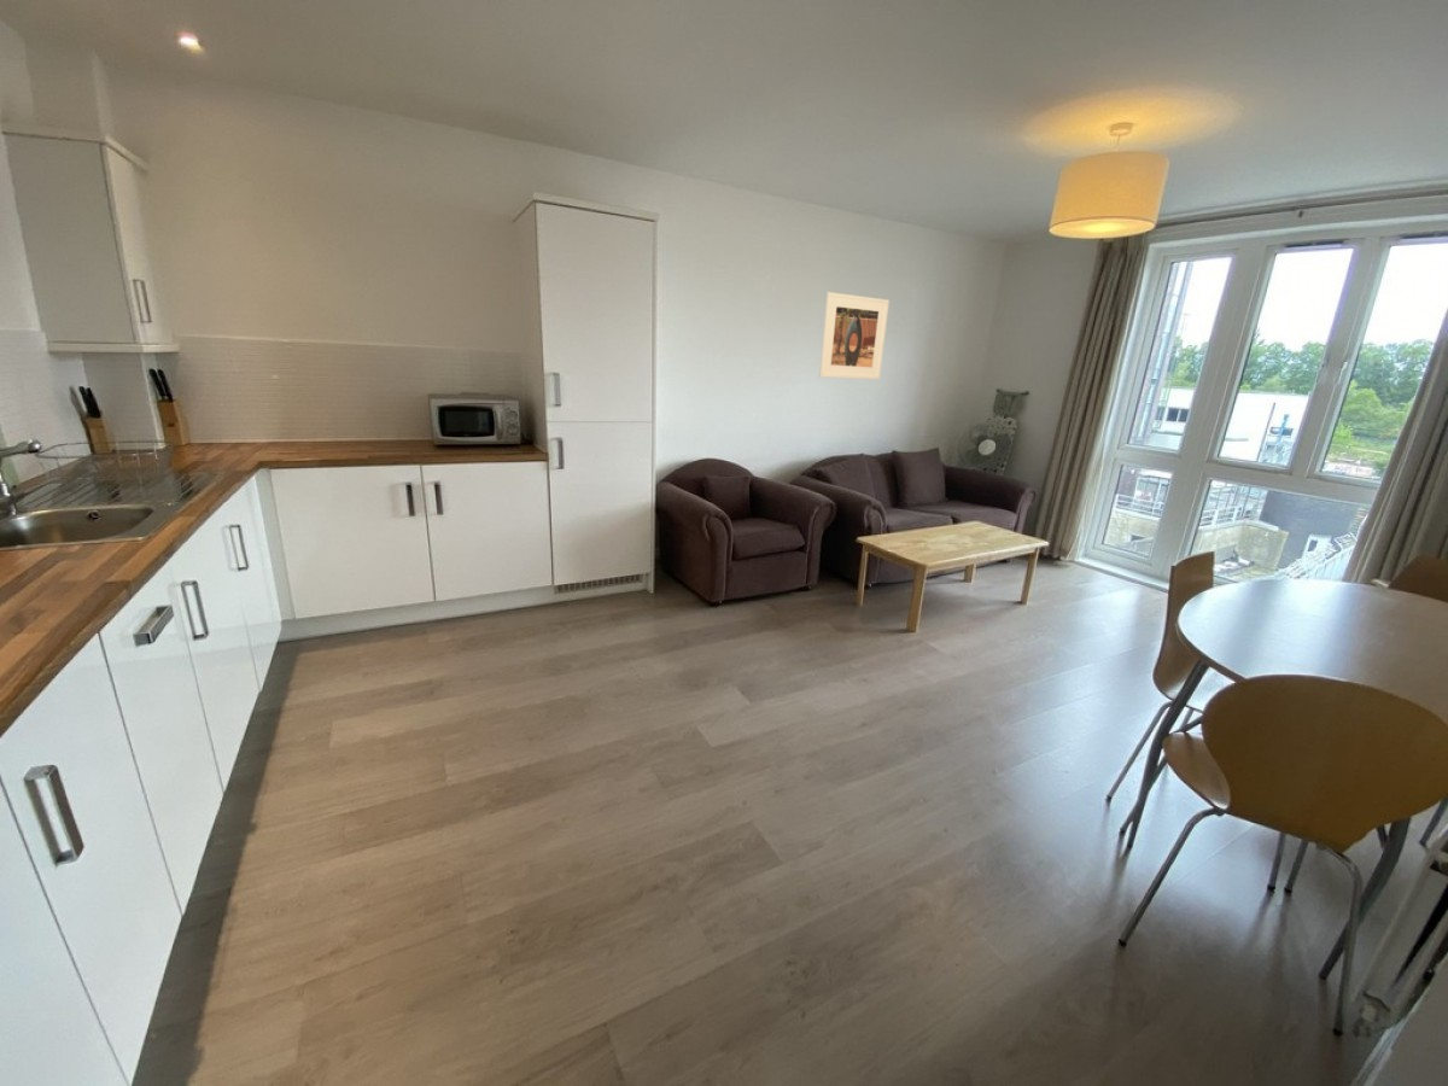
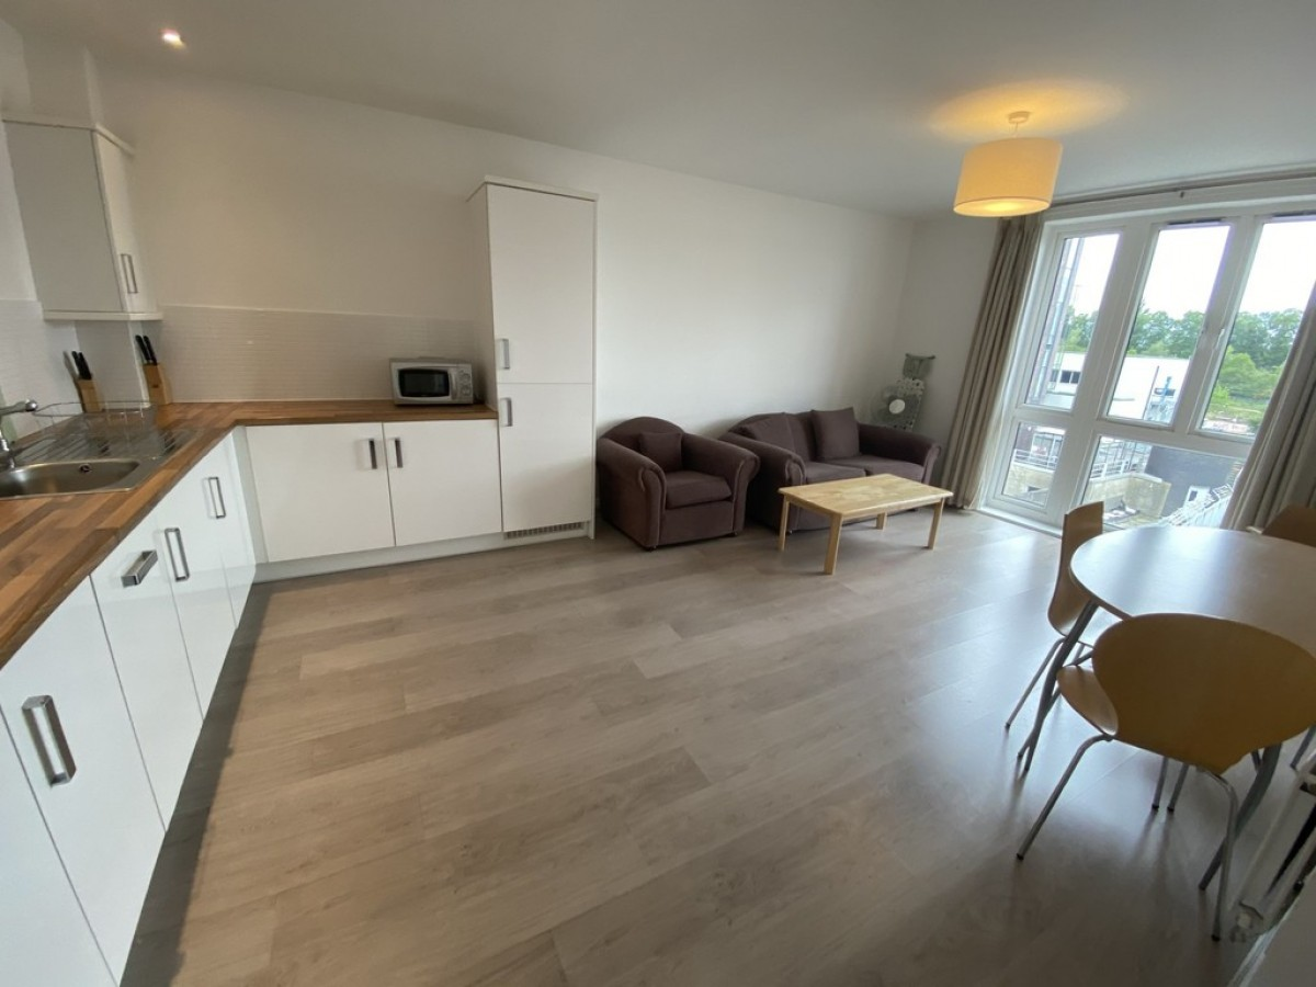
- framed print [818,291,891,381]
